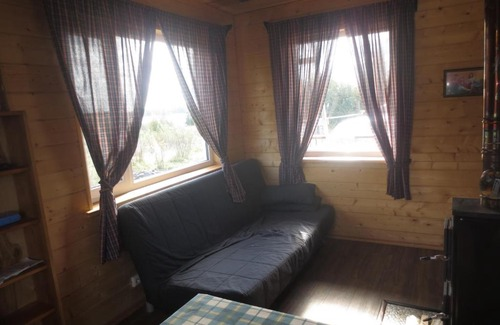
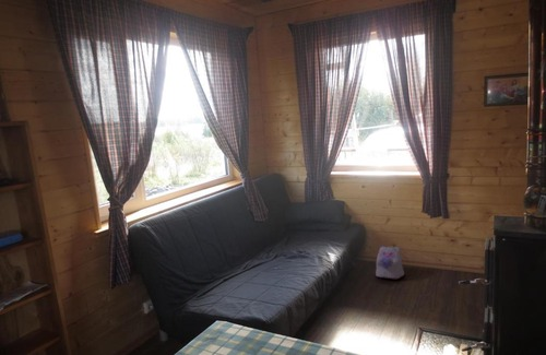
+ plush toy [375,246,405,280]
